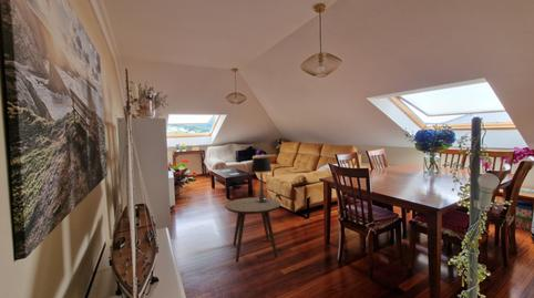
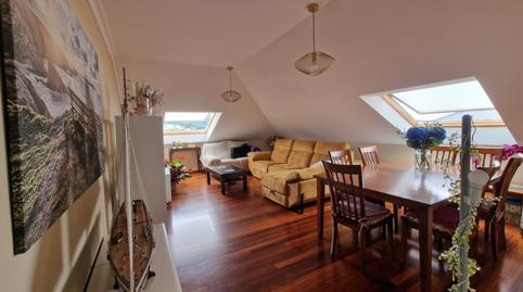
- table lamp [249,156,273,203]
- side table [224,196,281,264]
